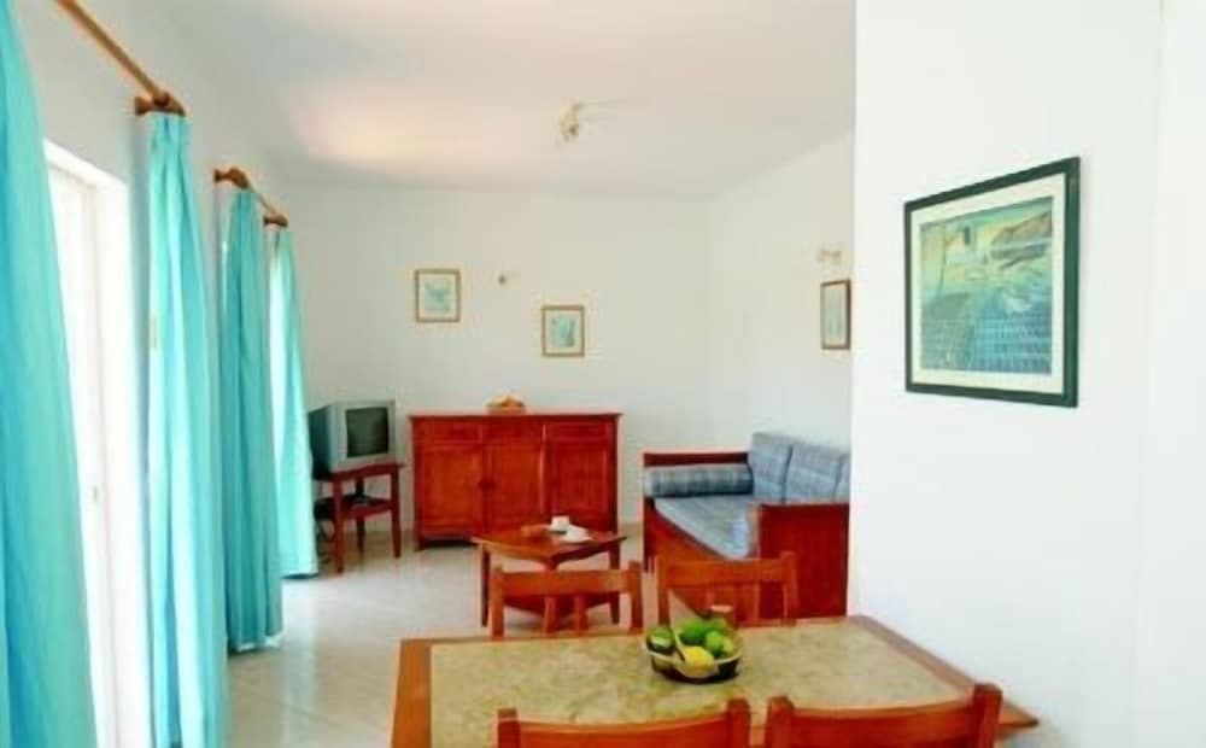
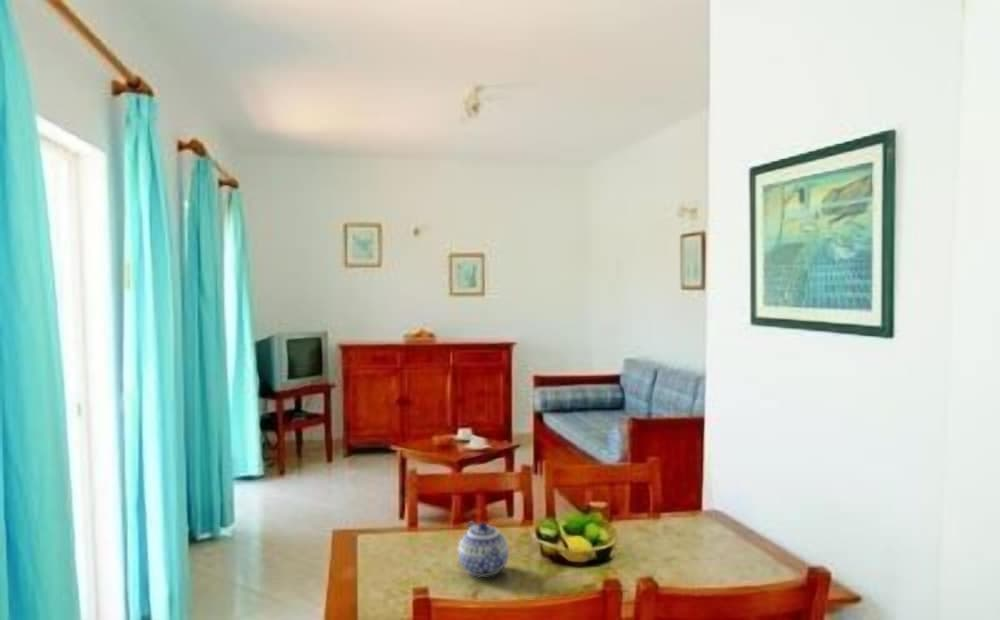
+ teapot [457,521,509,578]
